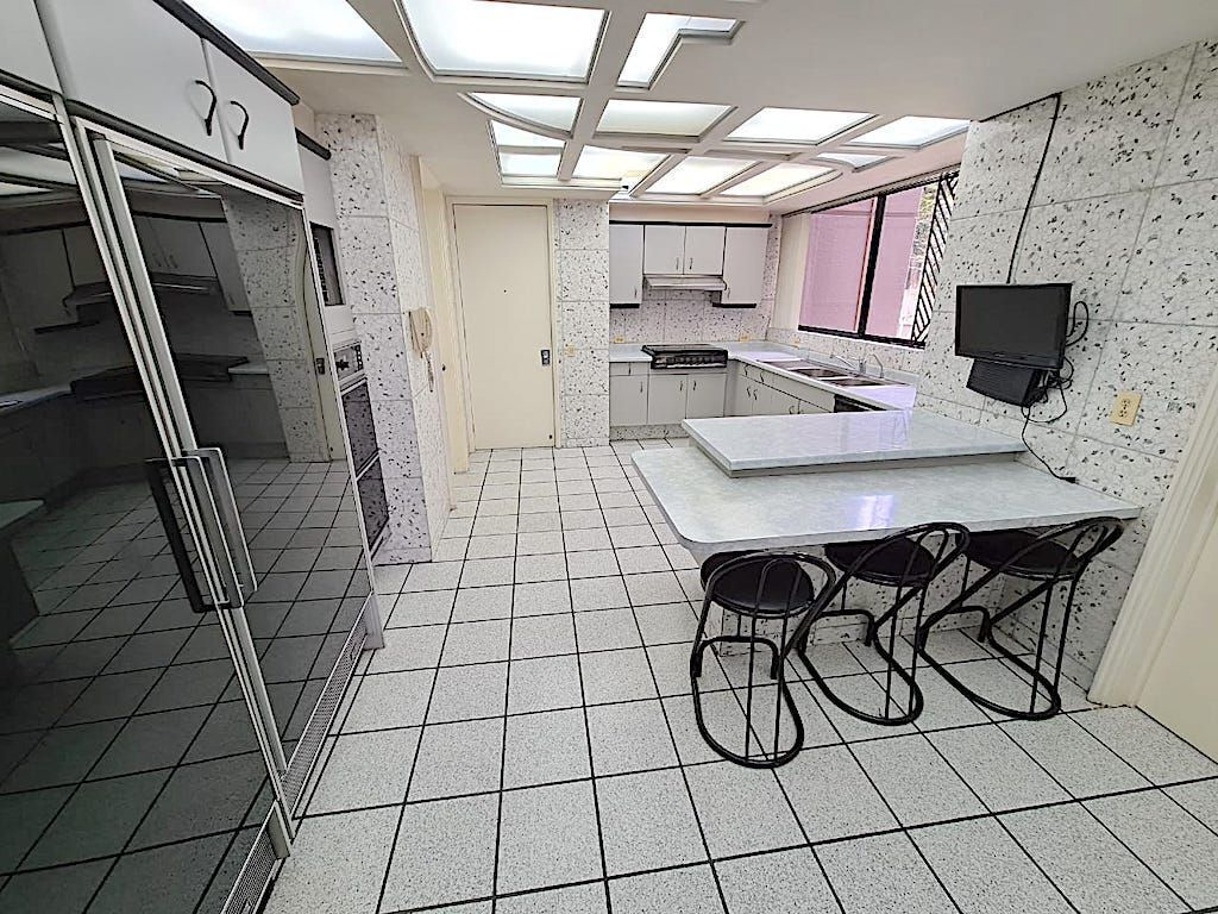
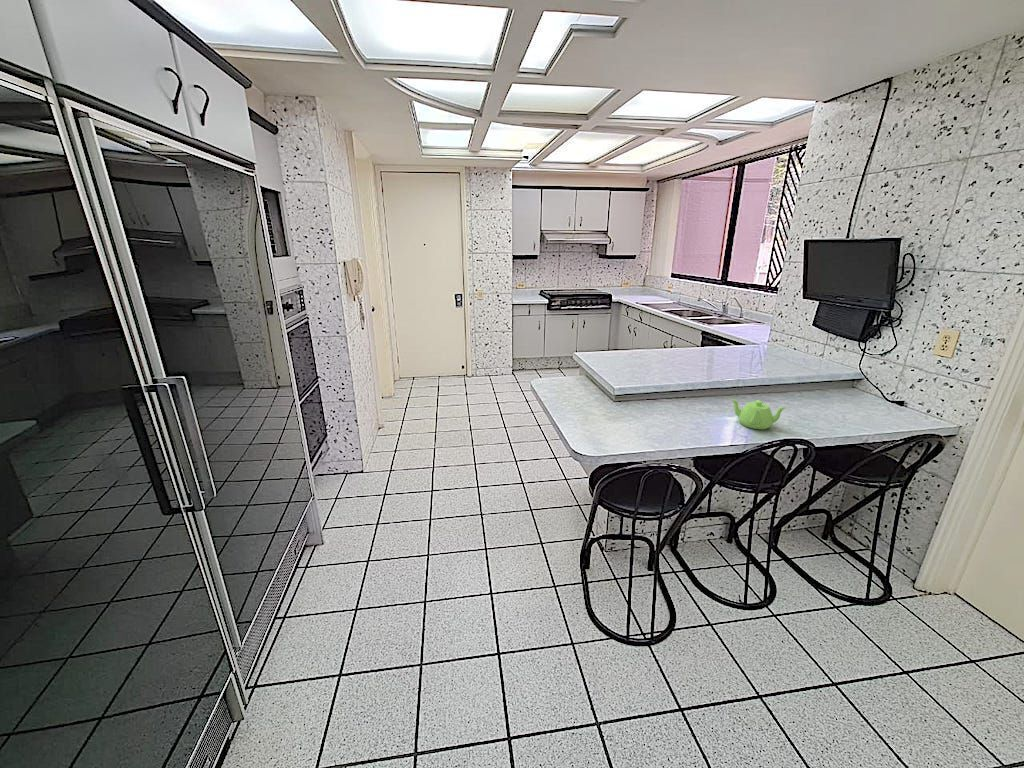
+ teapot [730,398,788,431]
